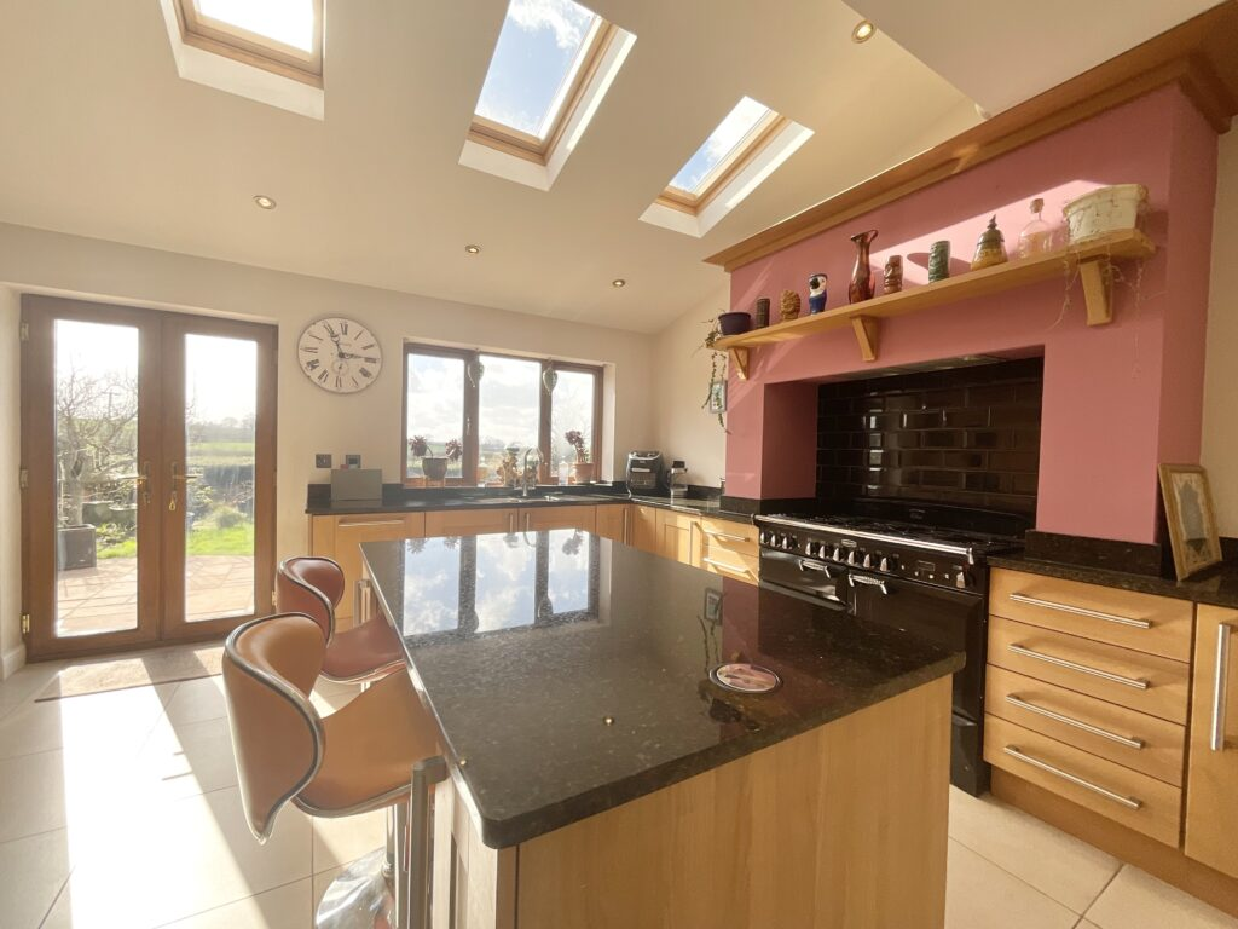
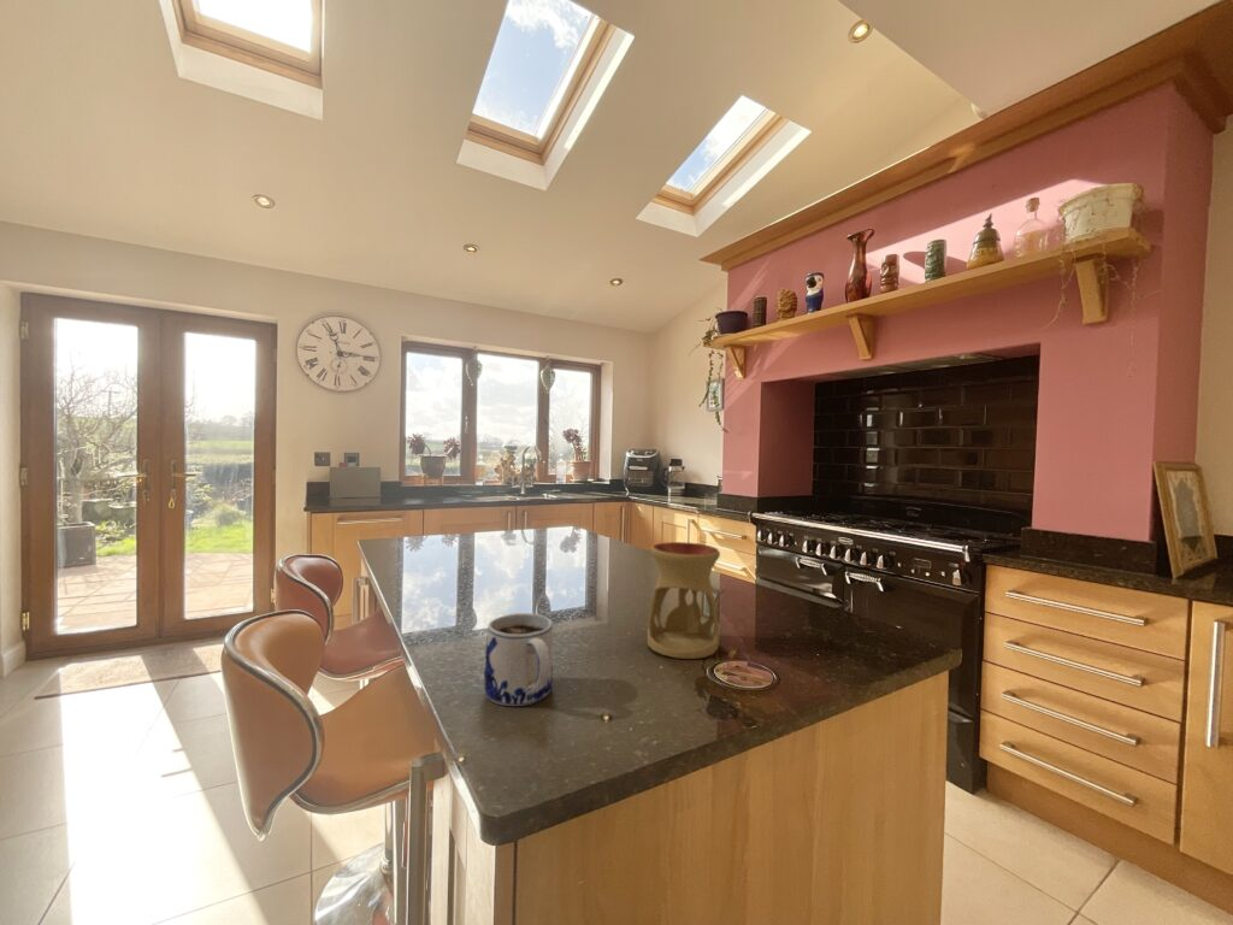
+ mug [483,612,554,707]
+ oil burner [647,541,721,660]
